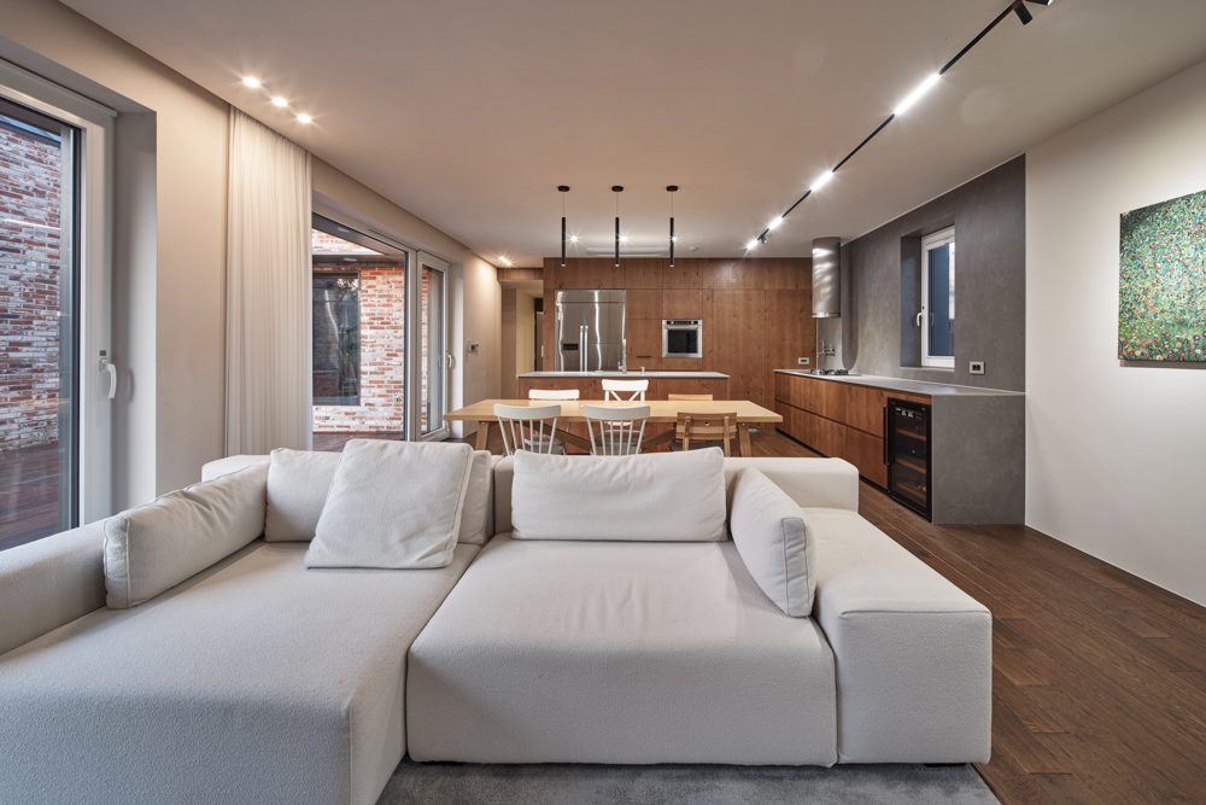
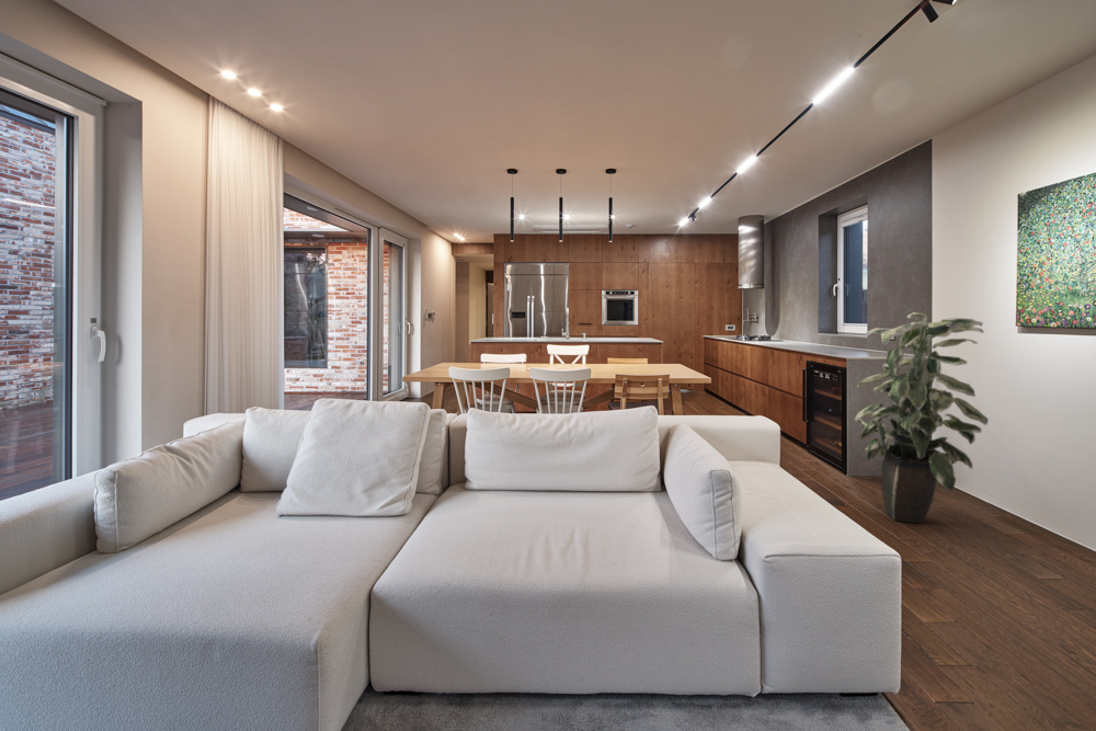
+ indoor plant [853,311,989,525]
